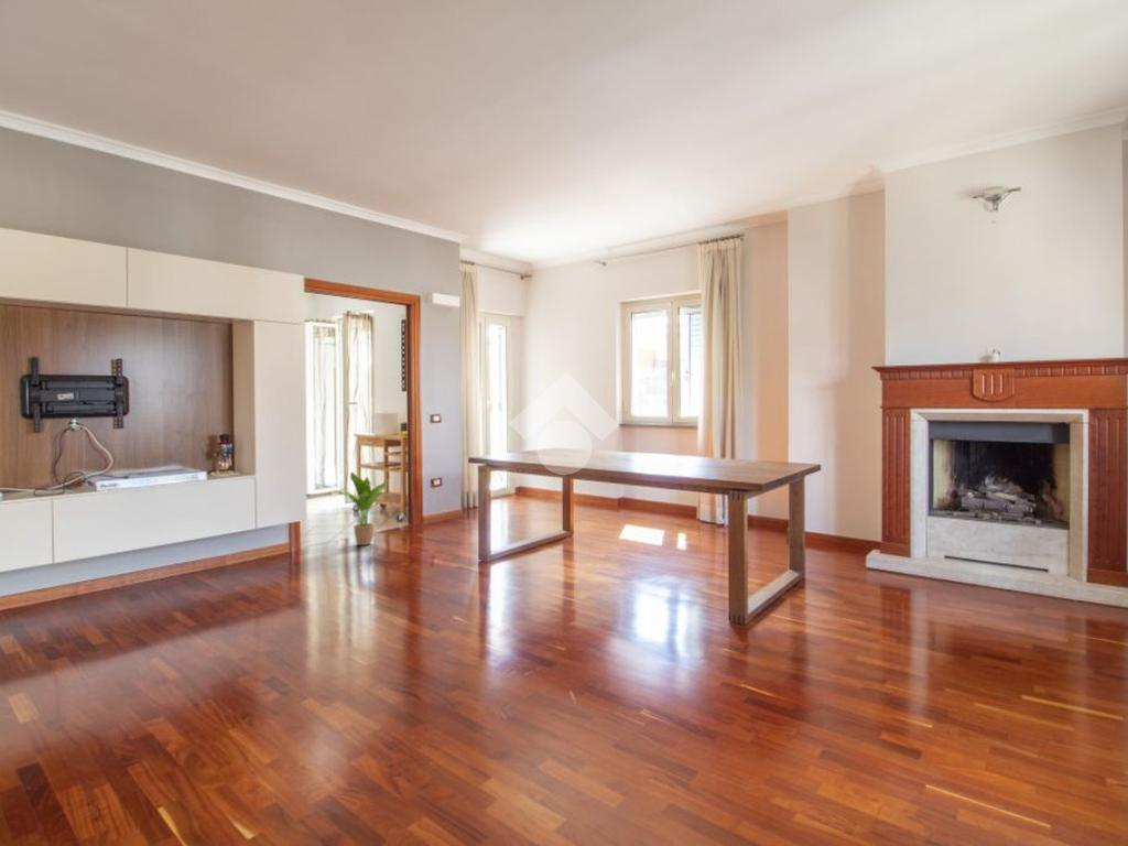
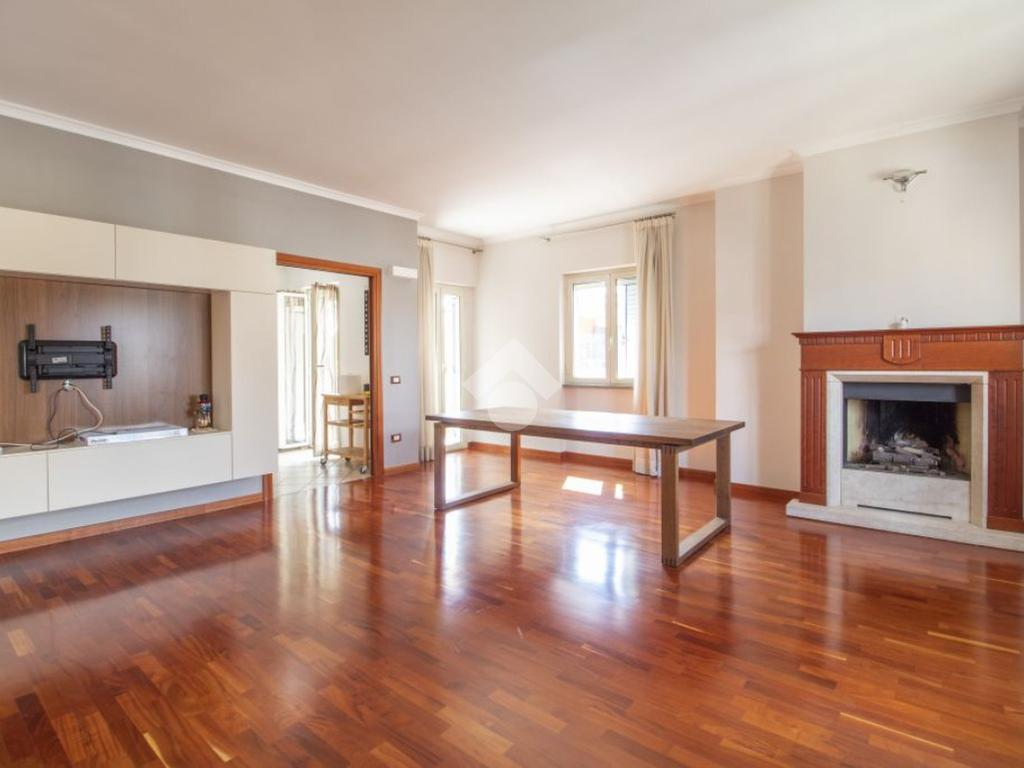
- potted plant [333,471,390,546]
